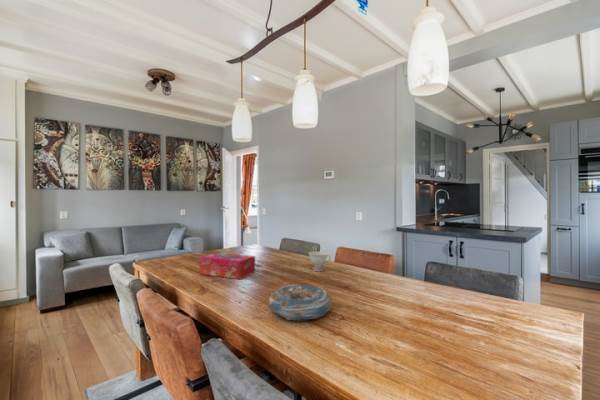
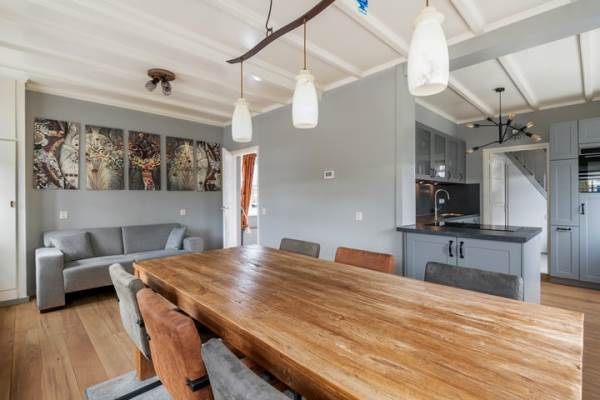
- tissue box [198,252,256,280]
- teacup [307,251,332,272]
- decorative bowl [268,283,333,321]
